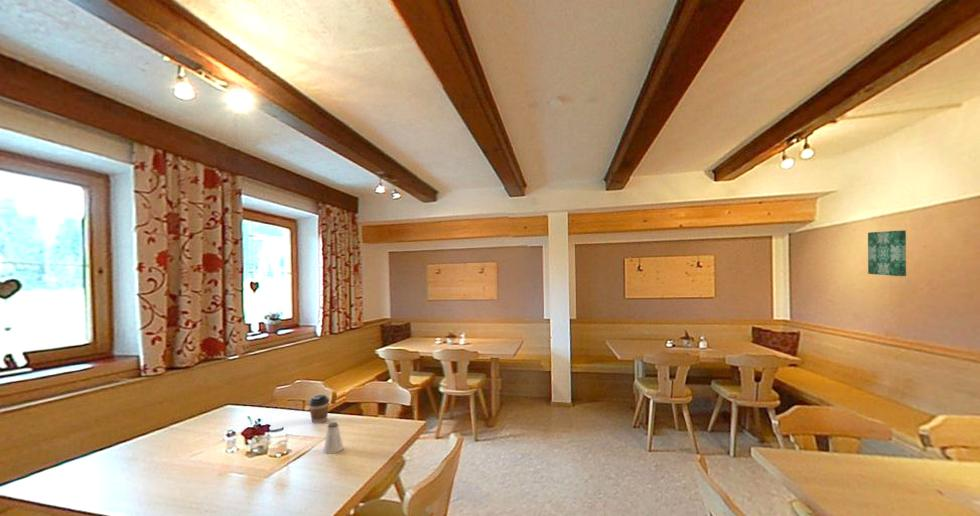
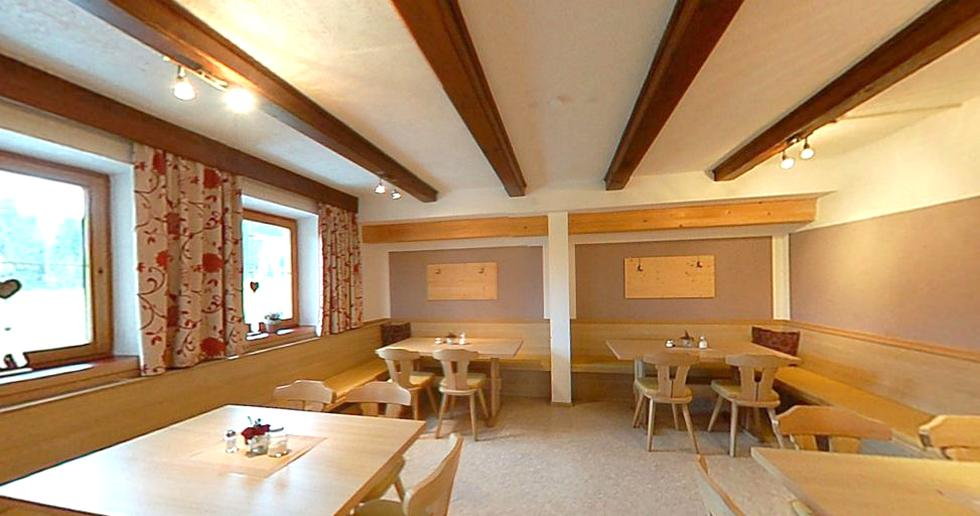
- coffee cup [308,394,330,424]
- wall art [867,229,907,277]
- saltshaker [323,421,344,455]
